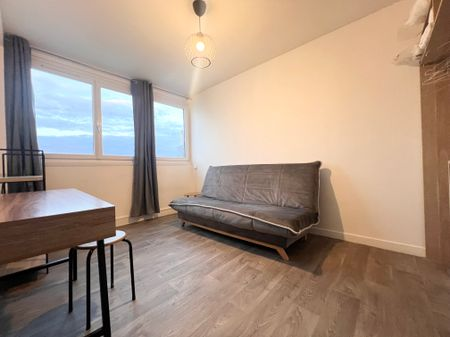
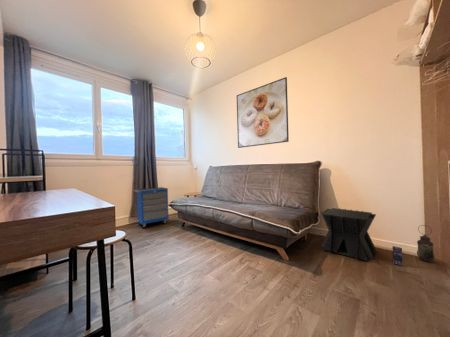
+ side table [320,207,403,267]
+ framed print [236,76,290,149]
+ cabinet [133,186,169,229]
+ lantern [416,224,436,264]
